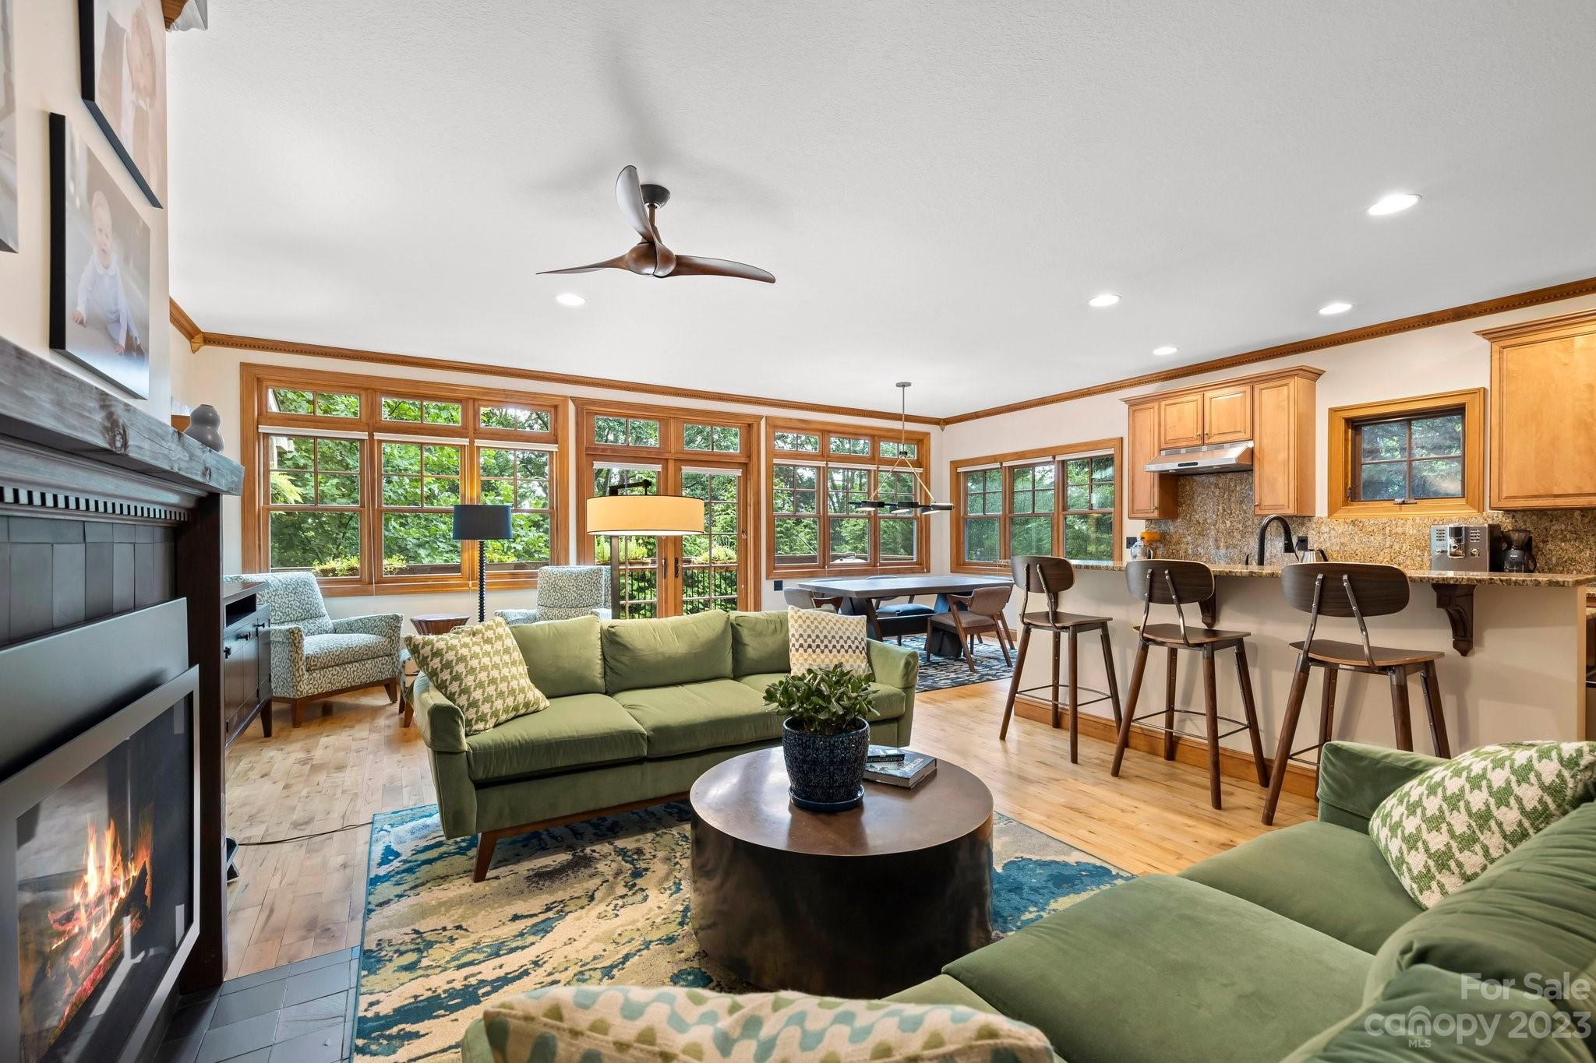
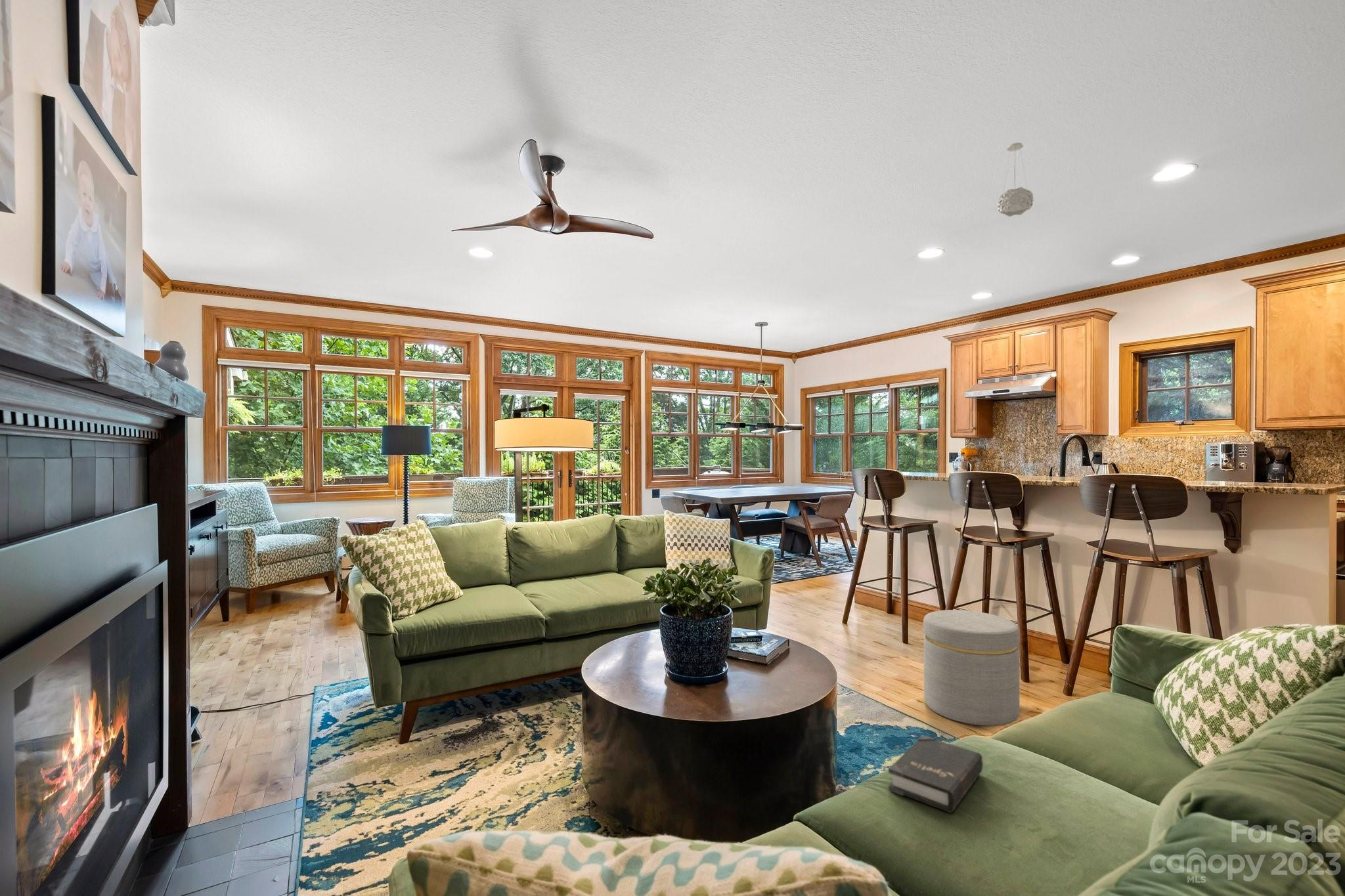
+ pendant light [997,142,1034,217]
+ hardback book [888,734,984,813]
+ ottoman [923,609,1021,727]
